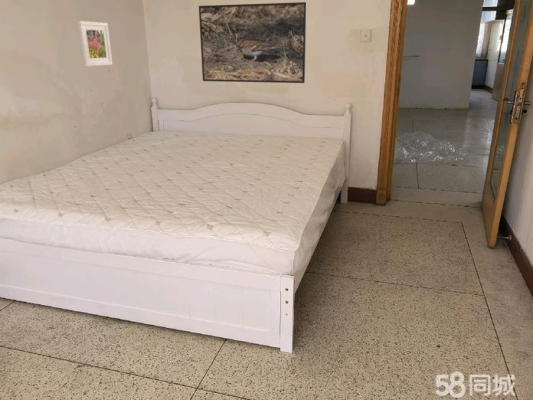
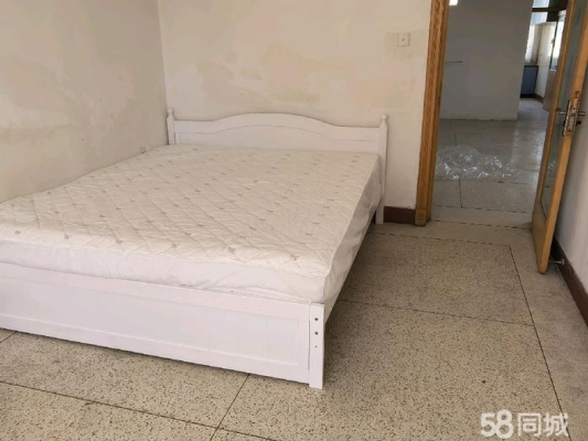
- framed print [76,20,114,68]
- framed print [198,1,308,84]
